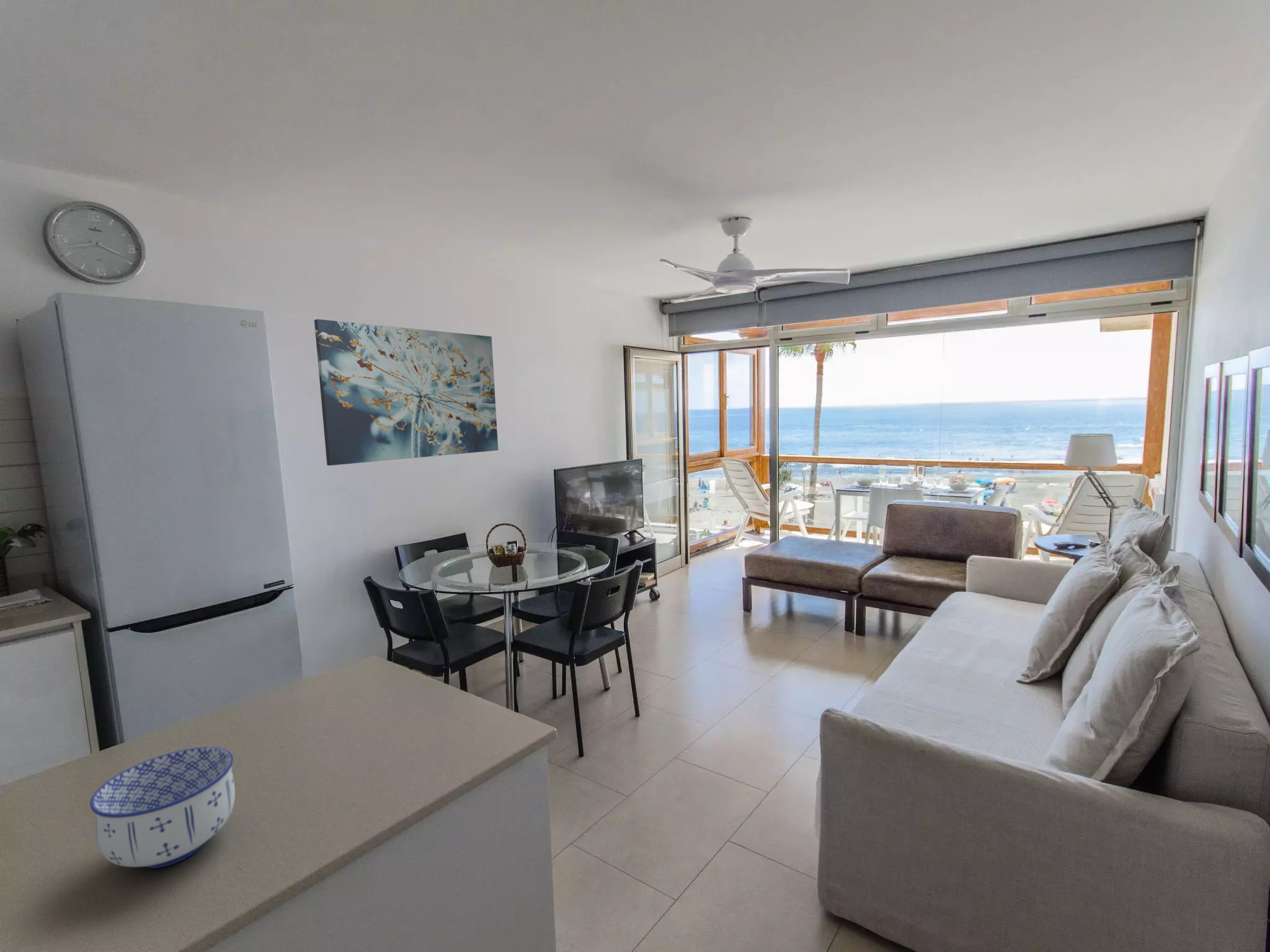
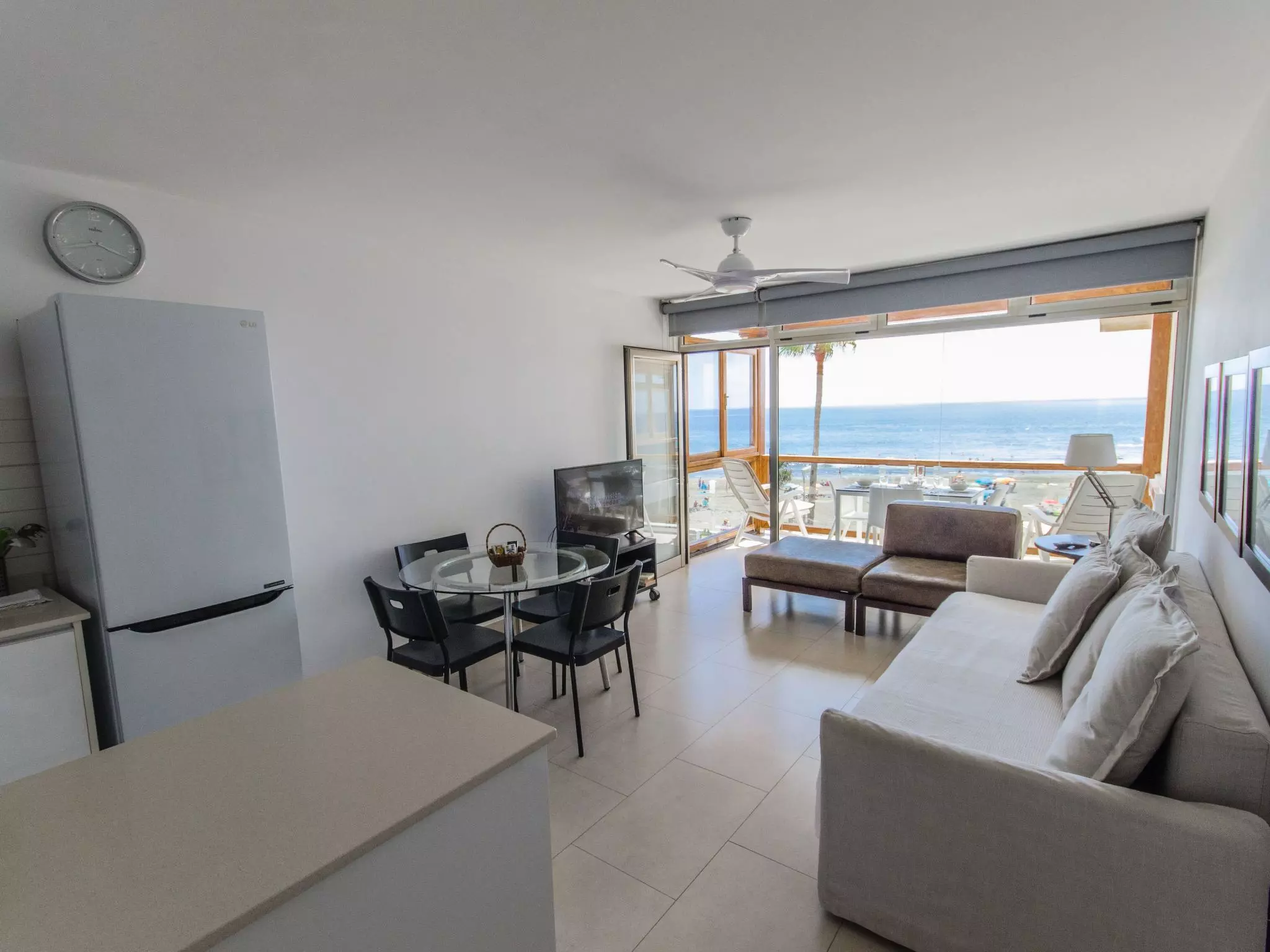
- wall art [314,319,499,466]
- bowl [89,746,236,869]
